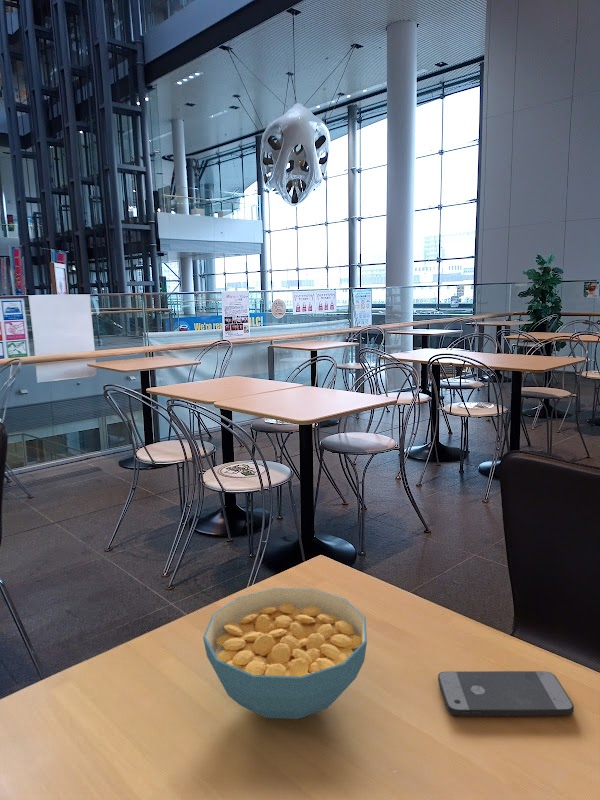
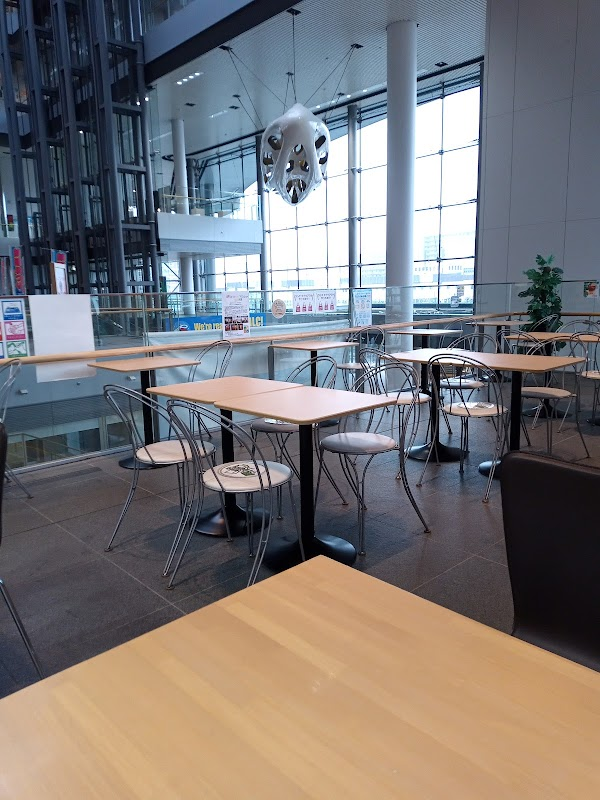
- smartphone [437,670,575,716]
- cereal bowl [202,587,368,720]
